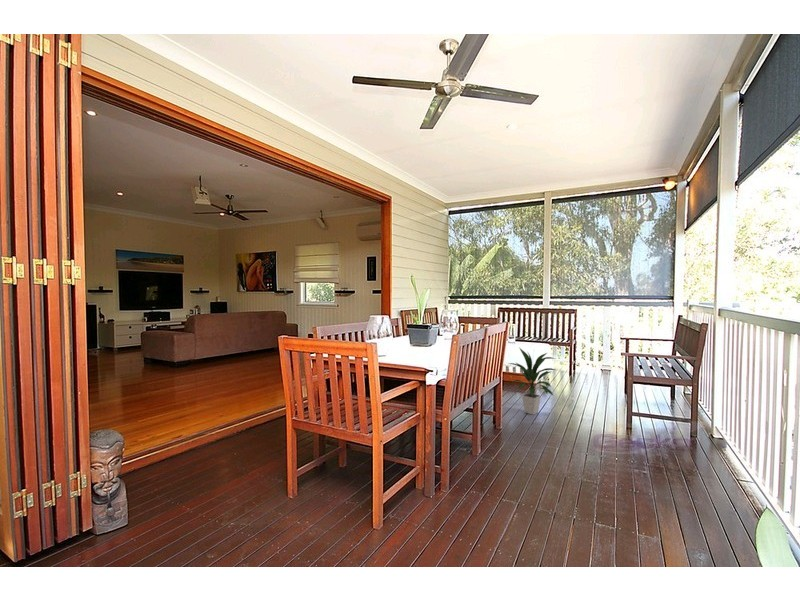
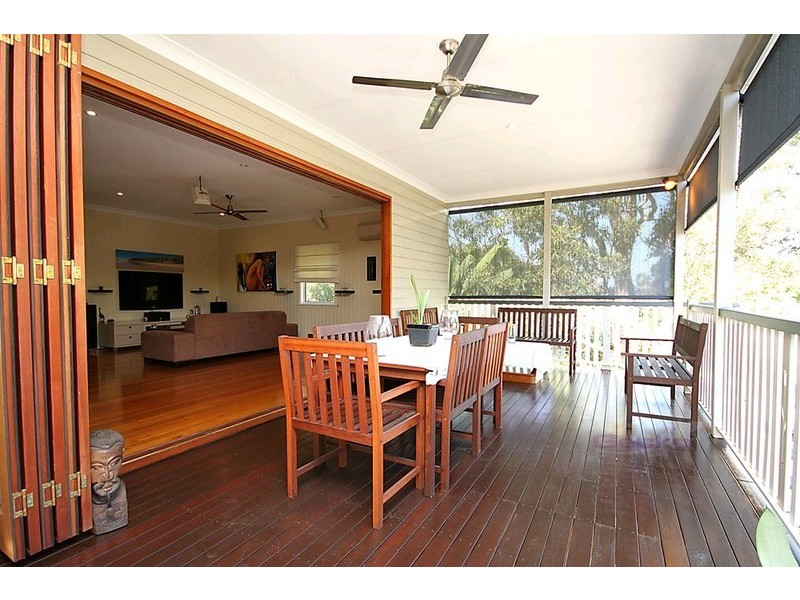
- indoor plant [508,346,557,416]
